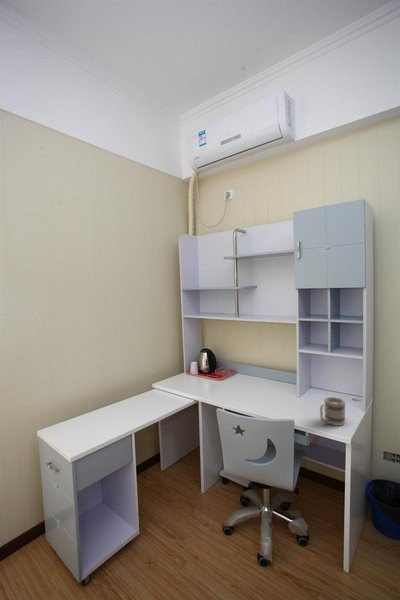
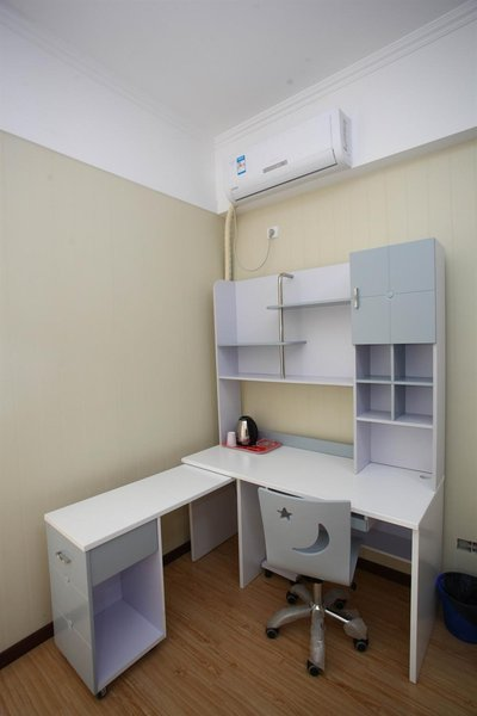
- mug [319,396,346,427]
